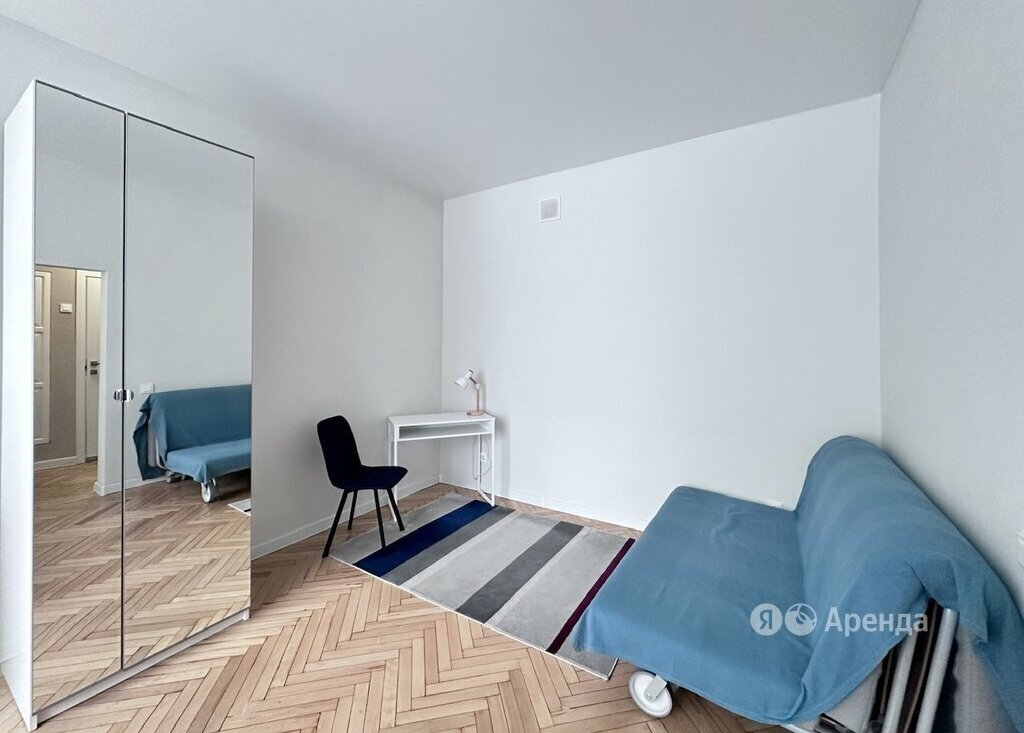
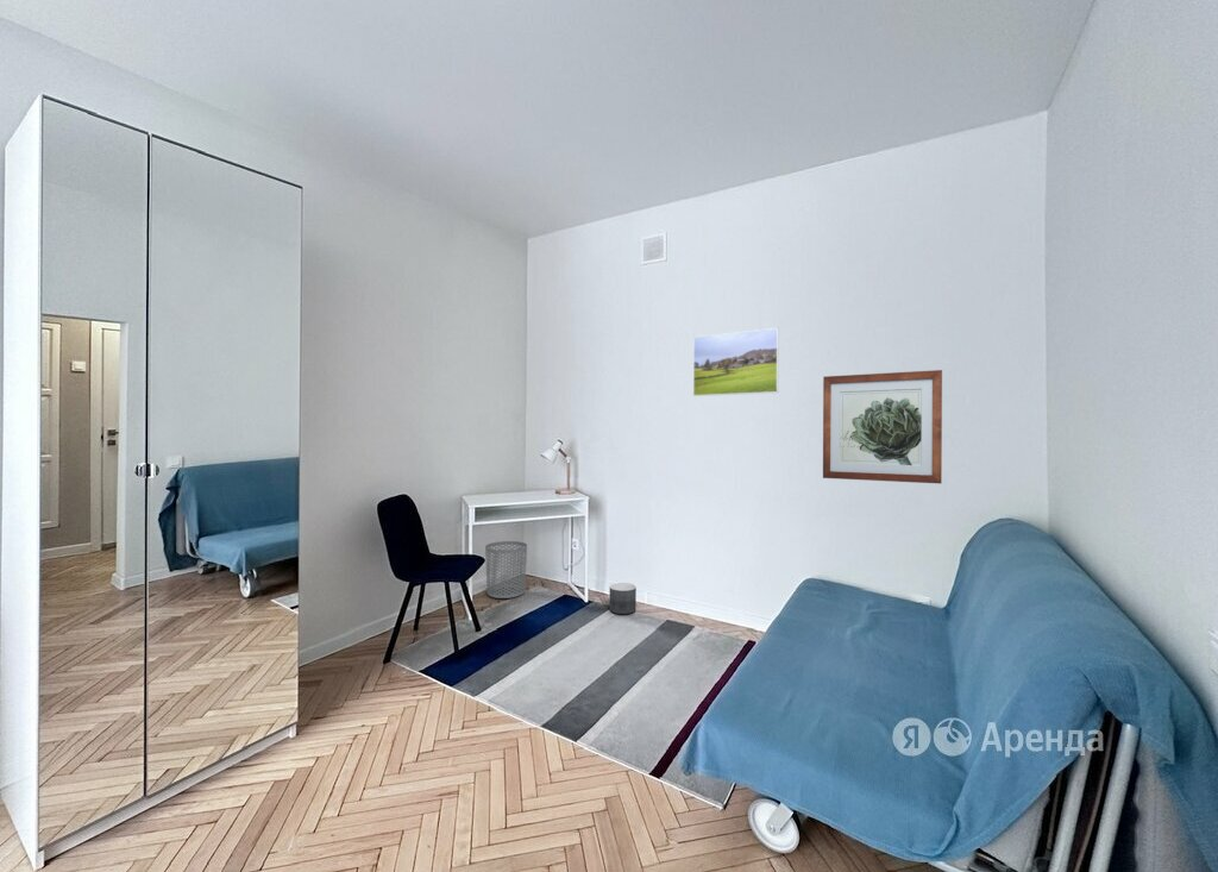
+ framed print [692,327,780,397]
+ planter [608,582,638,615]
+ wall art [822,369,943,484]
+ waste bin [484,540,528,600]
